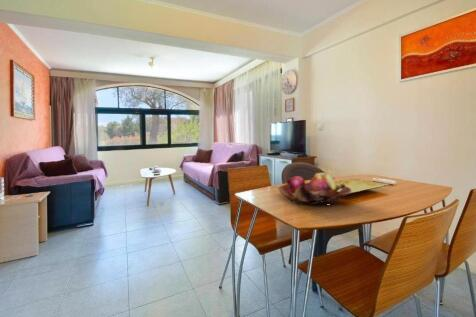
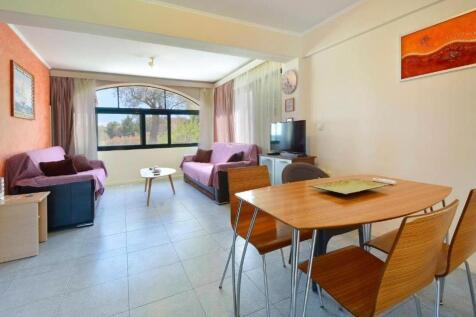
- fruit basket [277,172,352,206]
